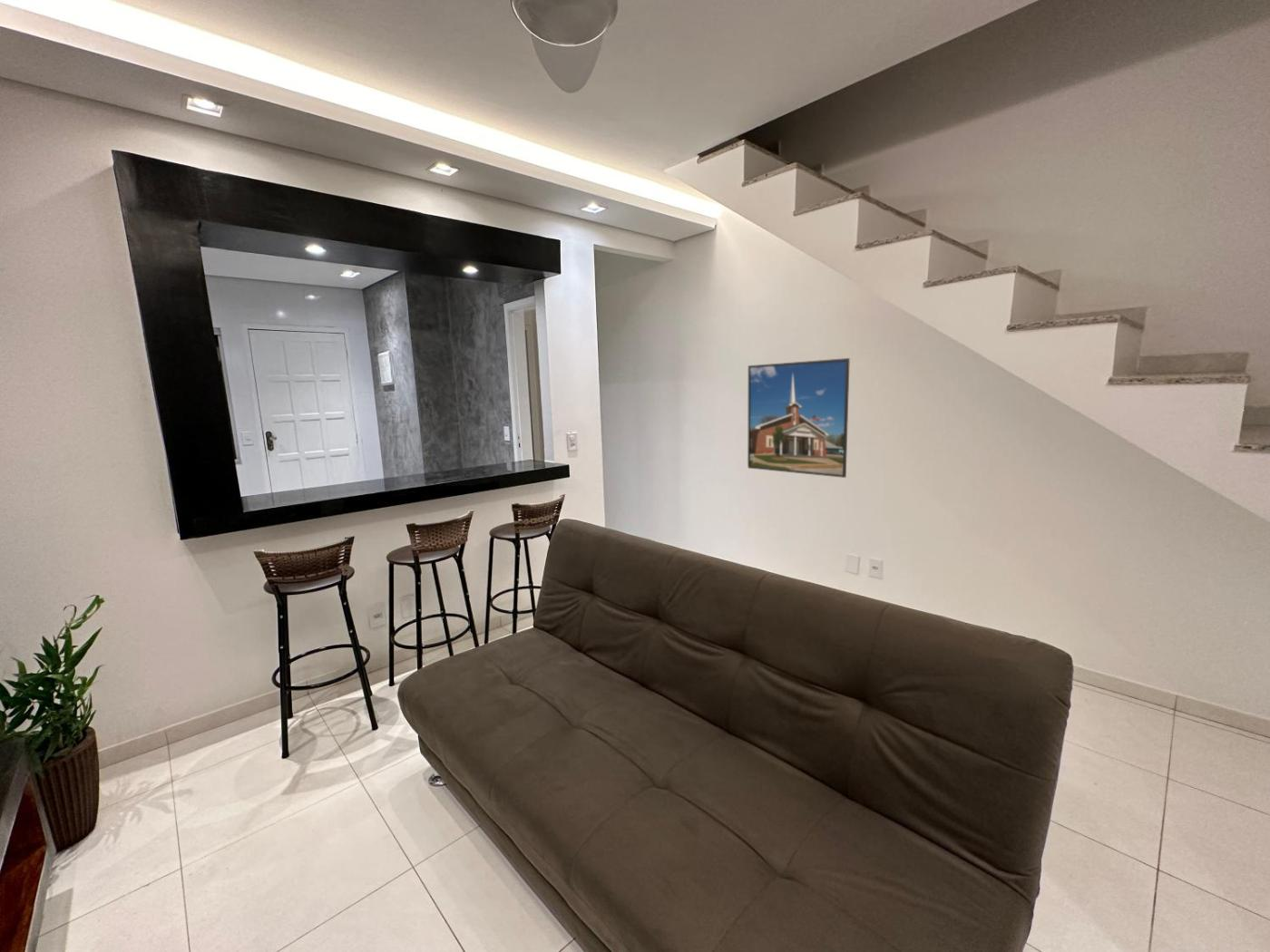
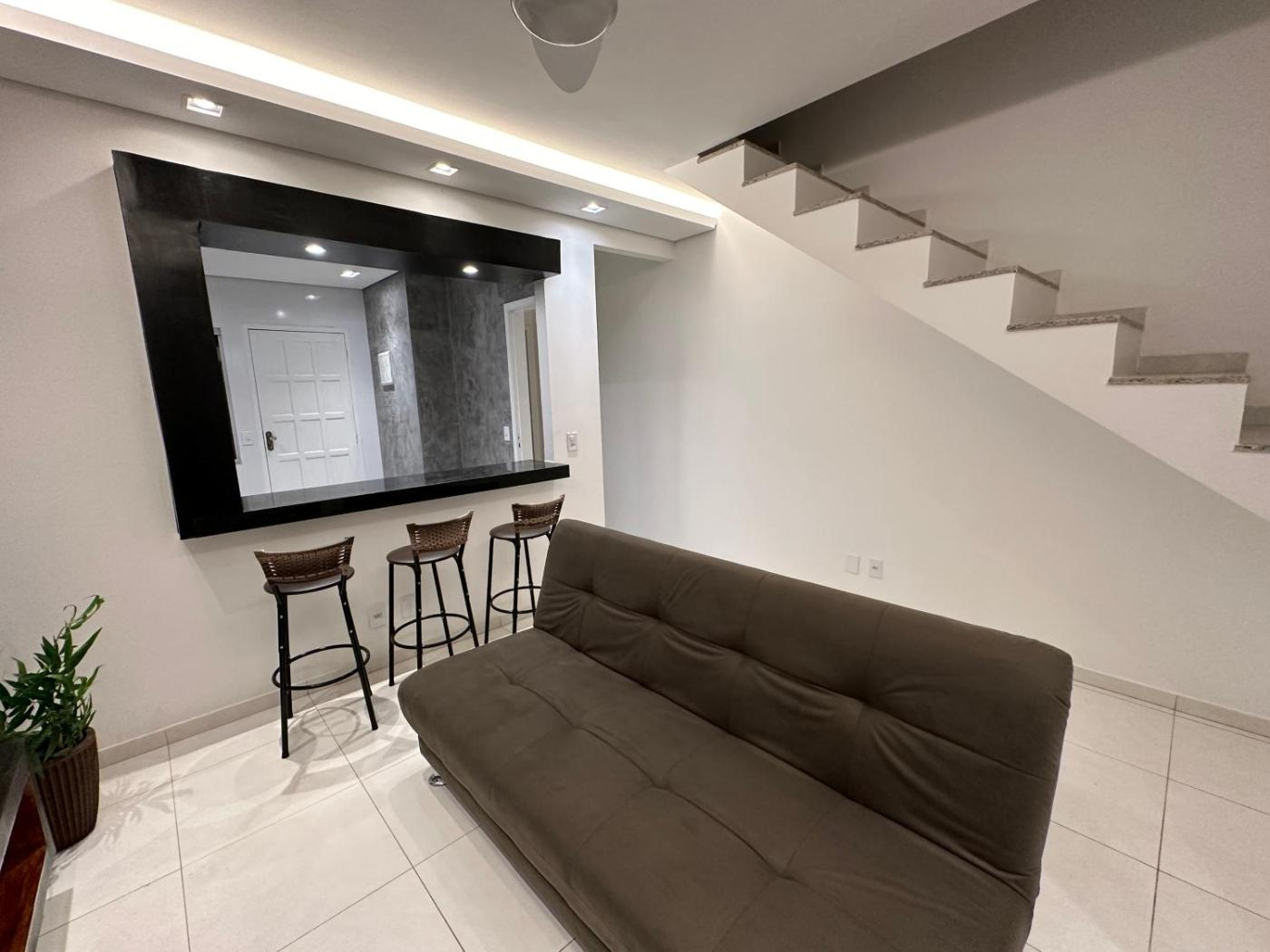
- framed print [747,357,851,479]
